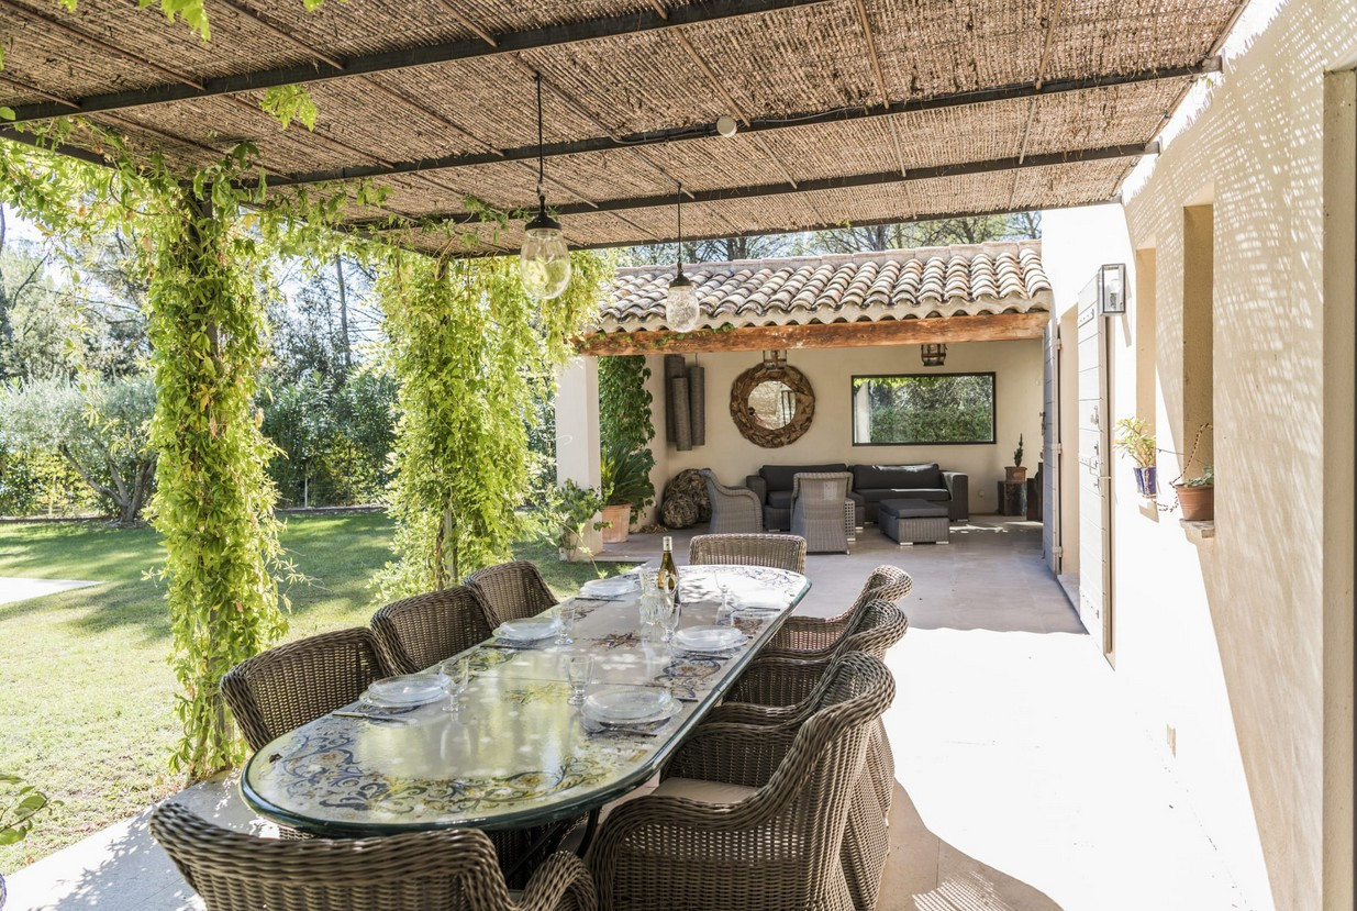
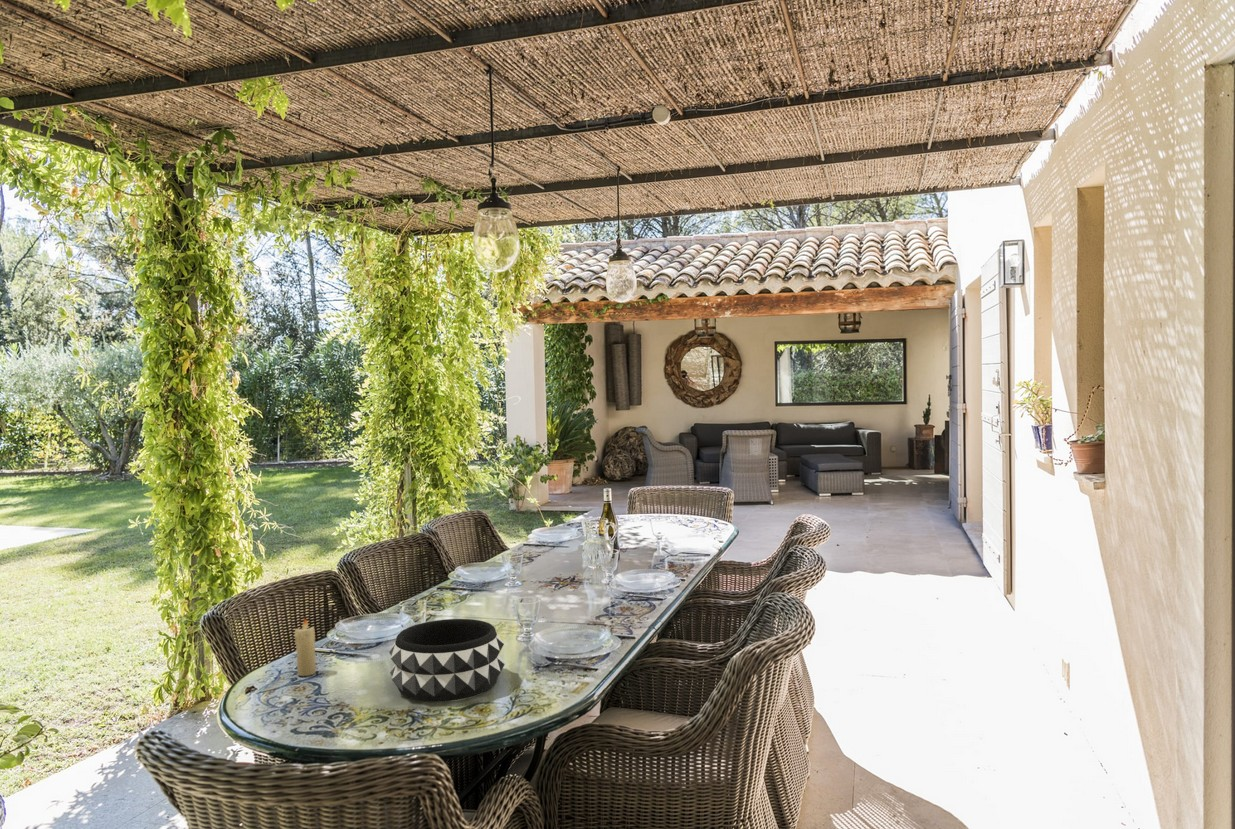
+ candle [294,617,317,677]
+ decorative bowl [388,618,506,703]
